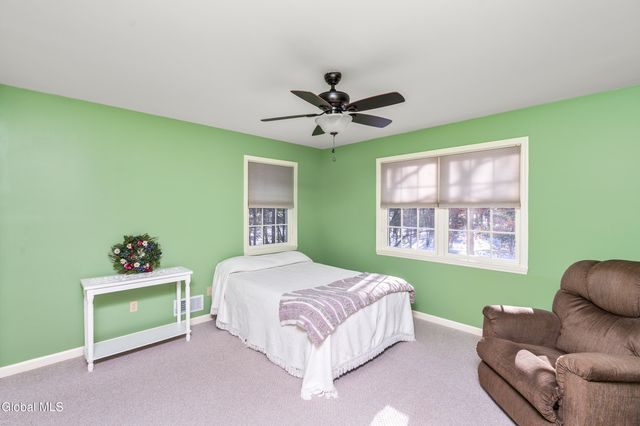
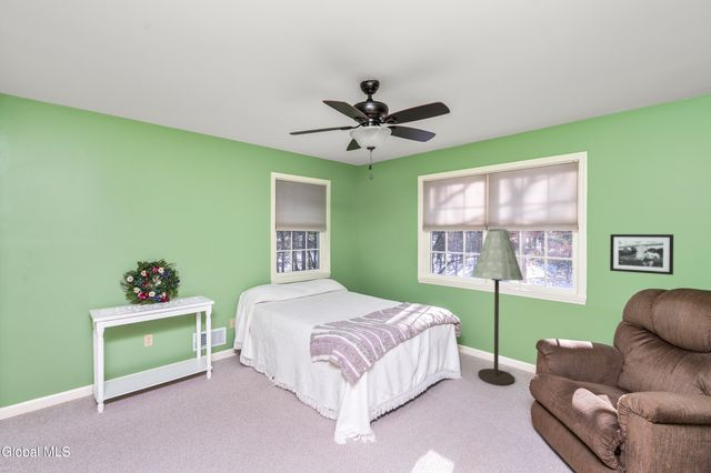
+ picture frame [609,233,674,276]
+ floor lamp [471,228,524,386]
